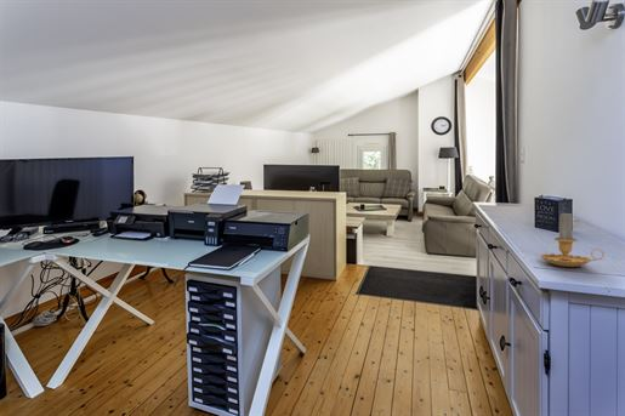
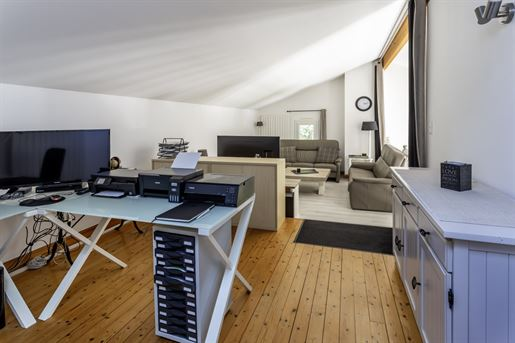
- candle [539,210,606,268]
